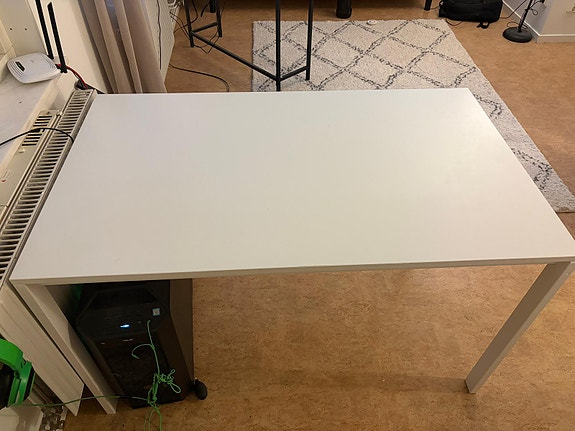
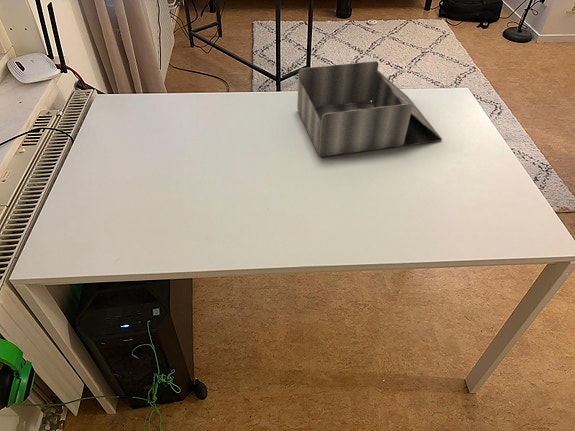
+ desk organizer [296,60,443,158]
